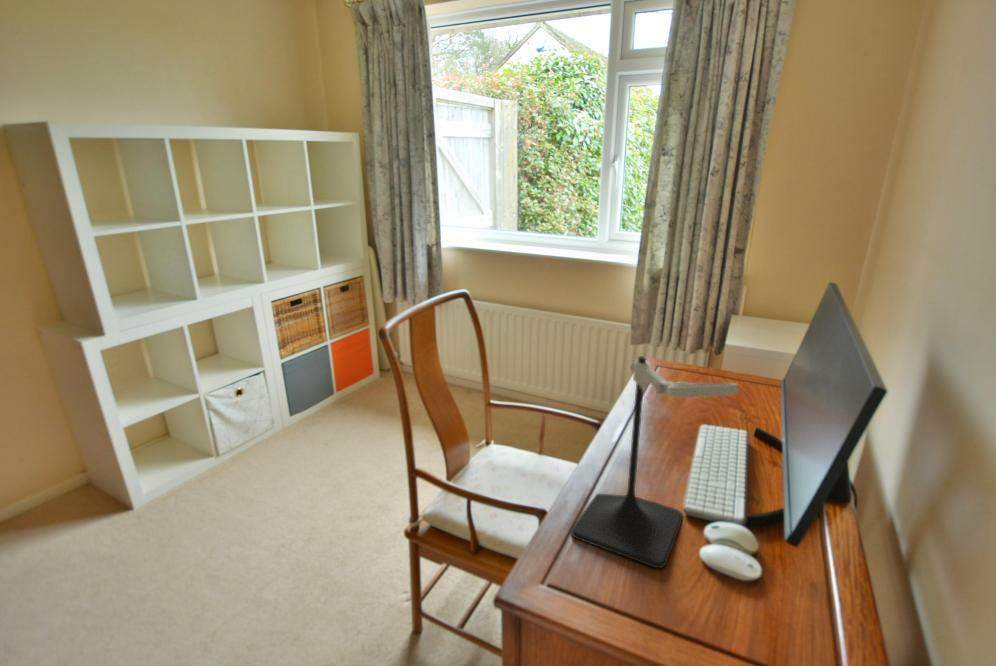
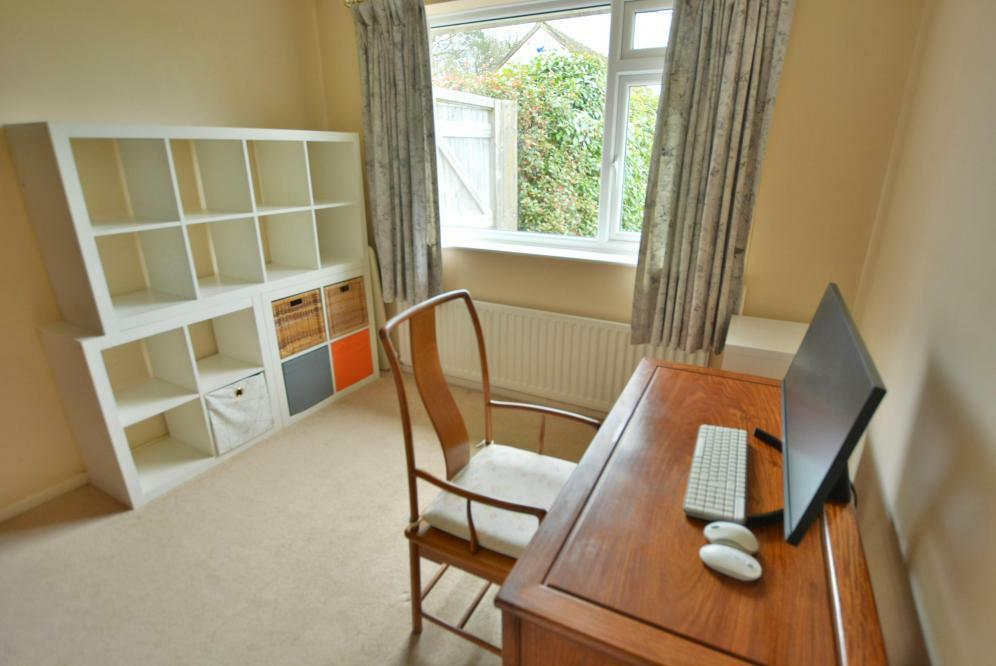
- speaker stand [570,355,740,569]
